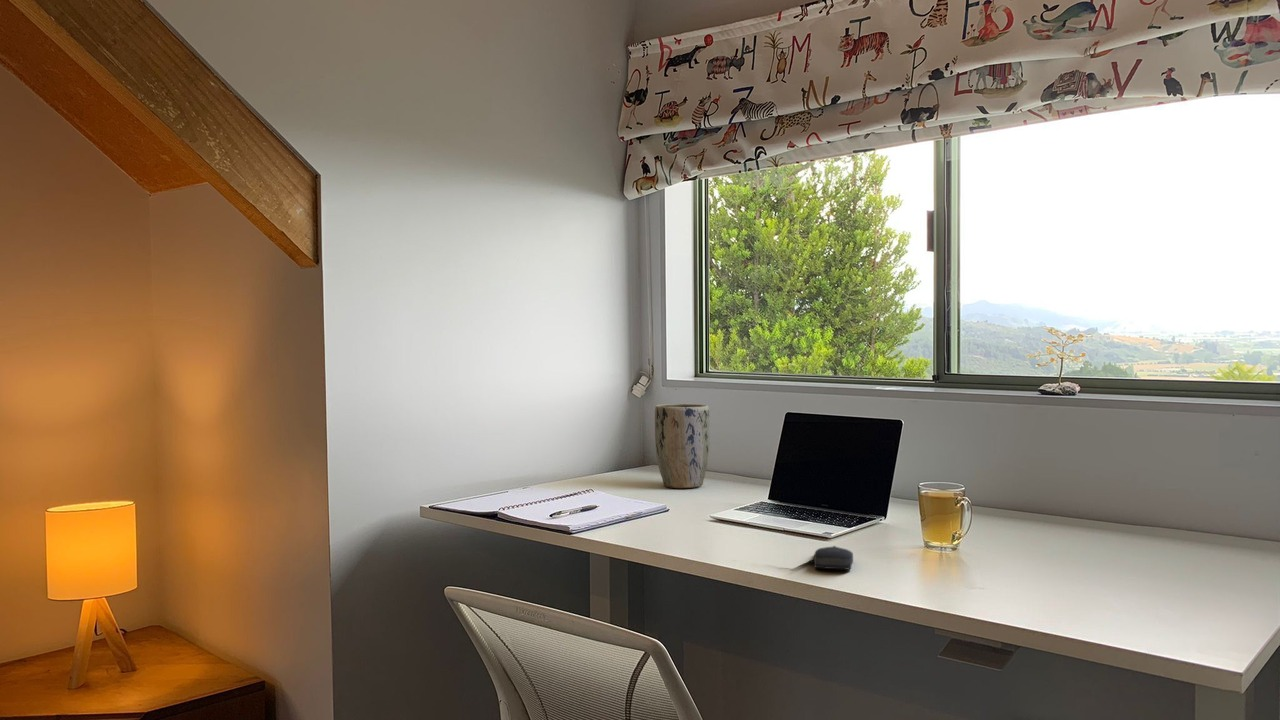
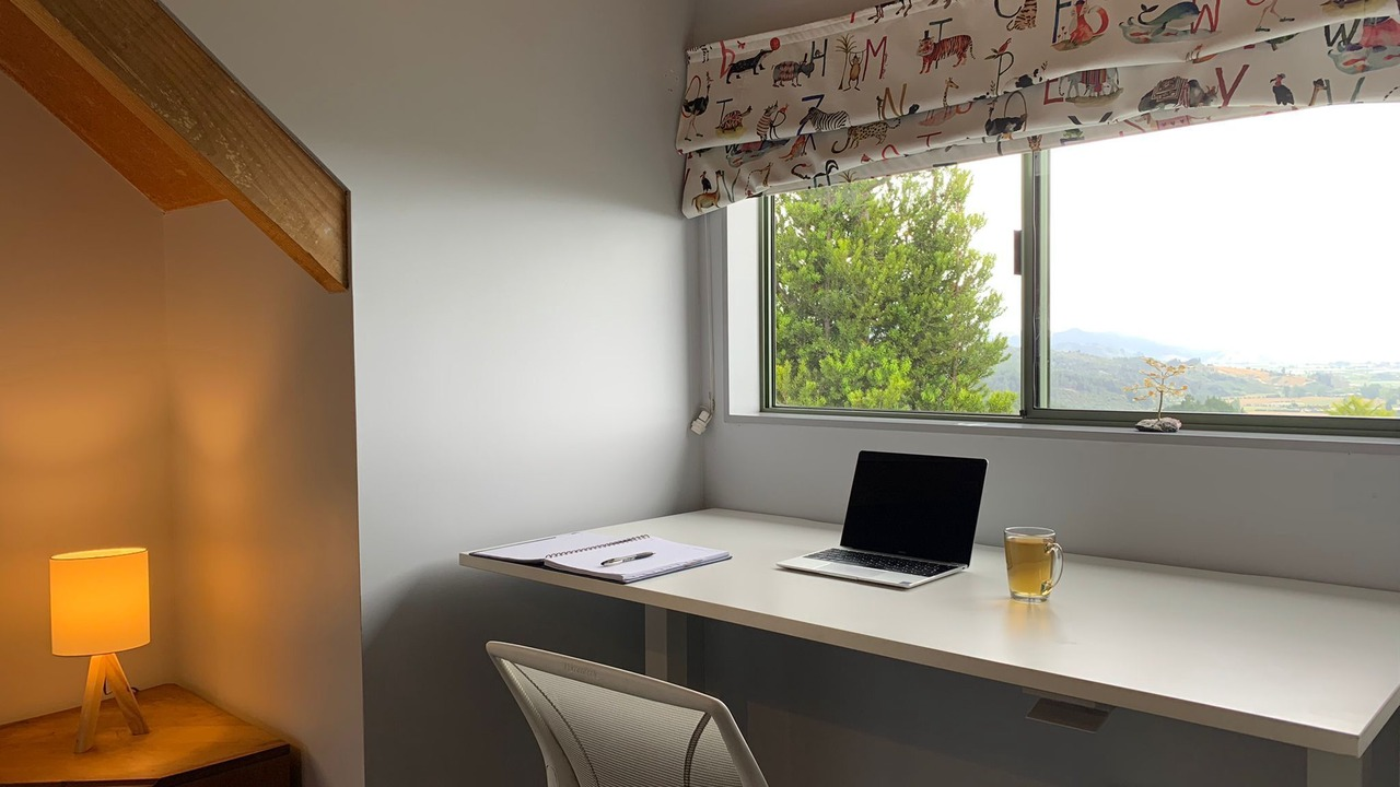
- computer mouse [813,545,854,571]
- plant pot [654,403,711,489]
